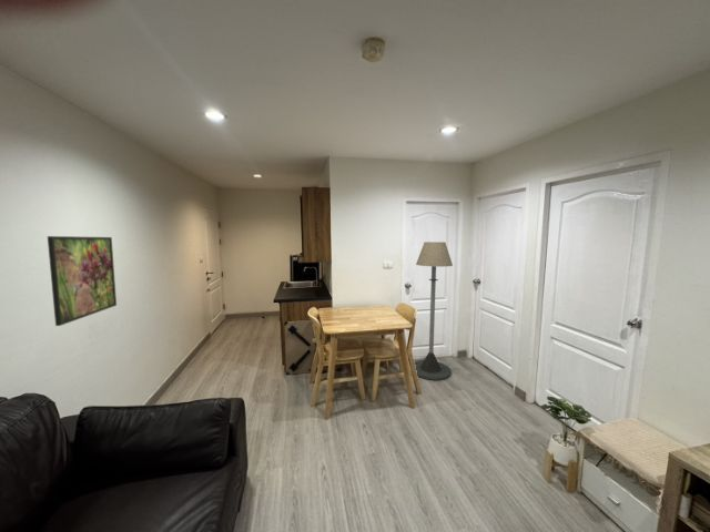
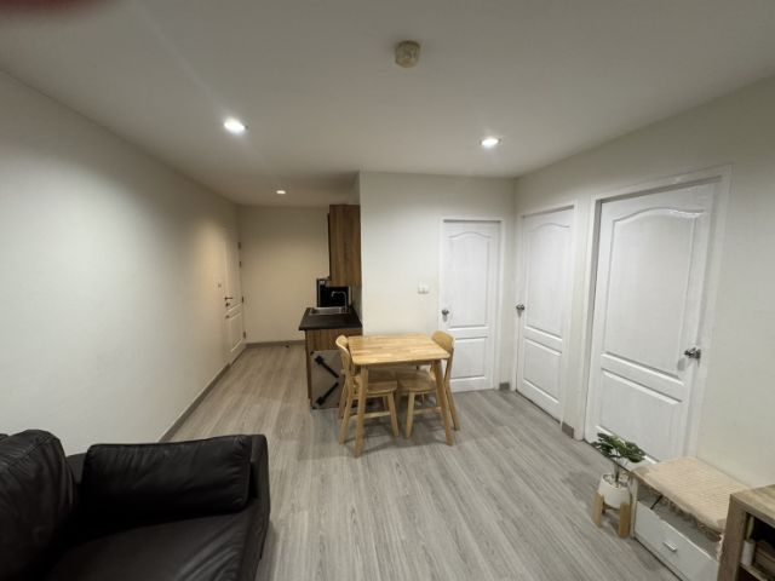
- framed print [47,235,118,327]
- floor lamp [414,241,454,381]
